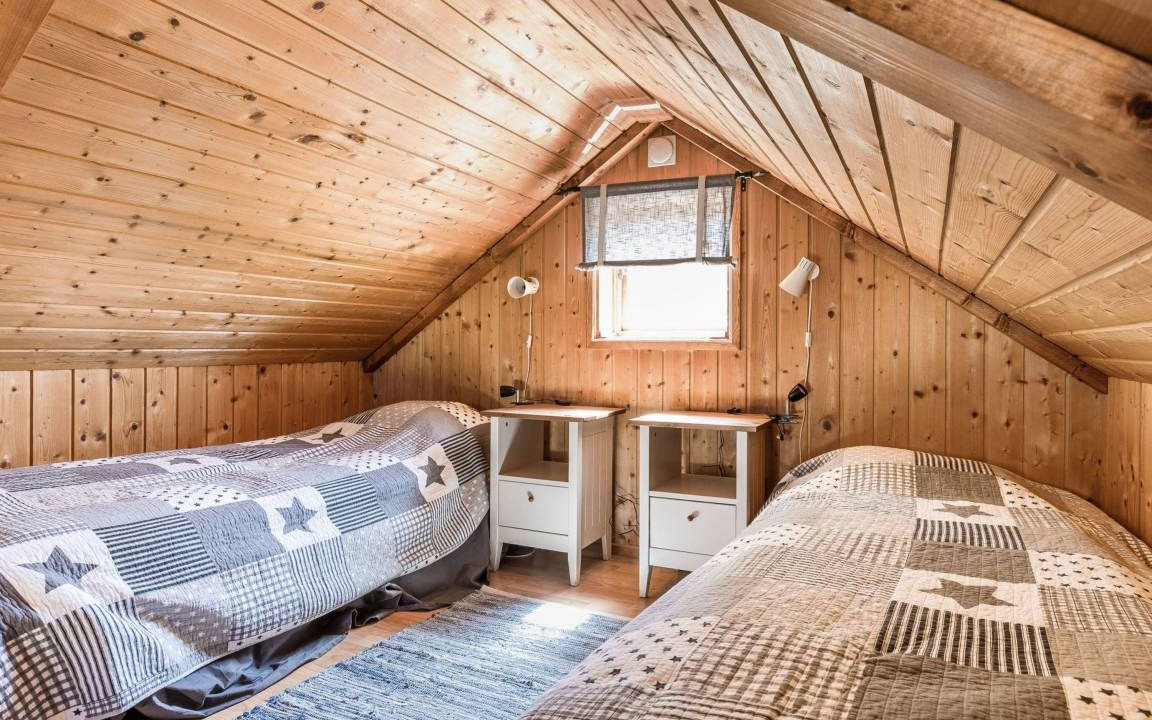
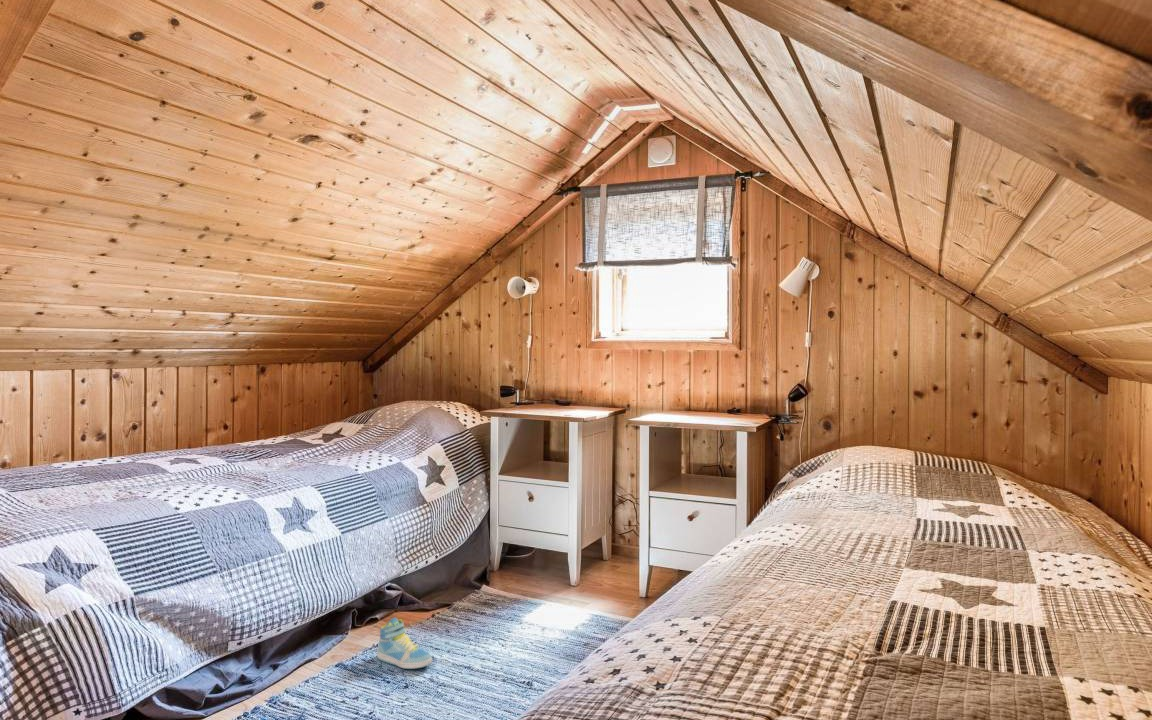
+ sneaker [376,616,433,670]
